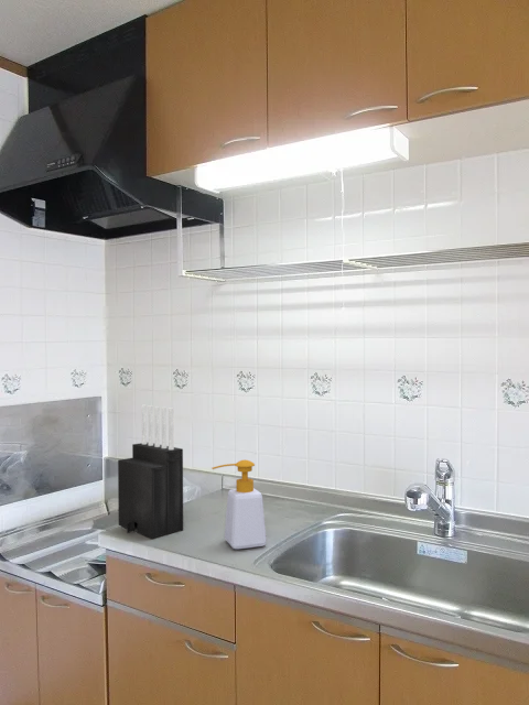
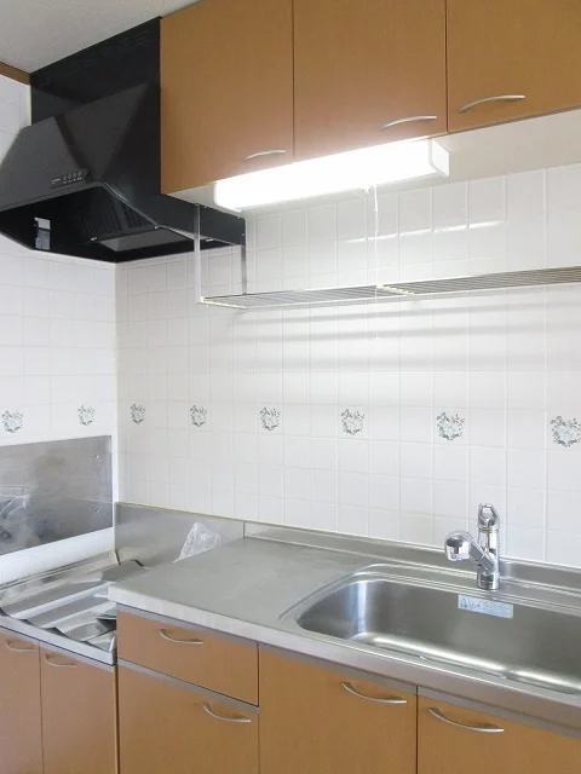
- knife block [117,404,184,540]
- soap bottle [210,459,268,550]
